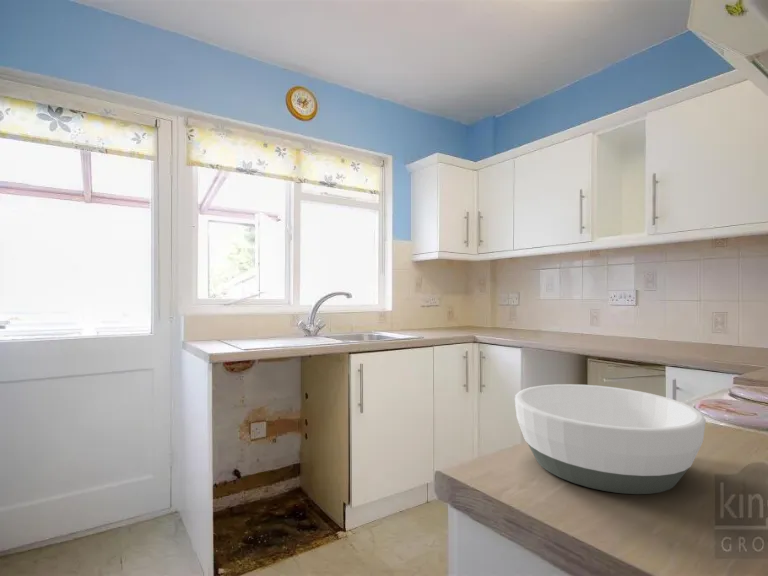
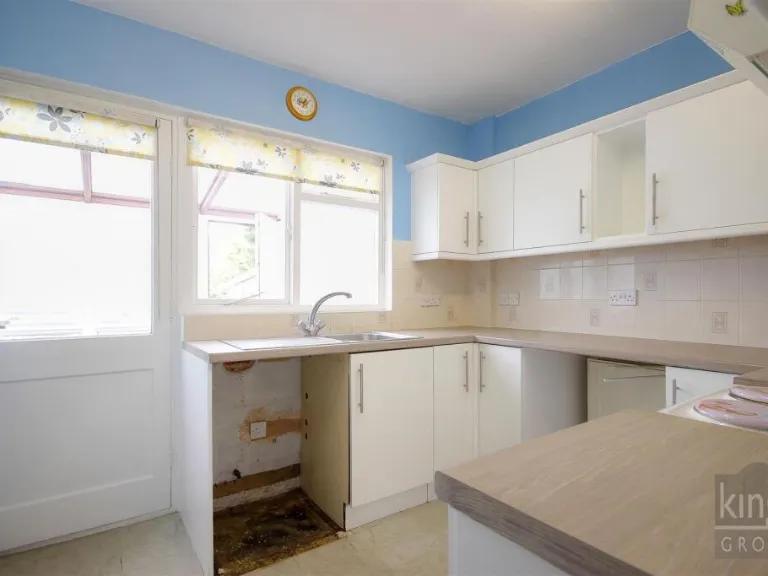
- bowl [514,383,707,495]
